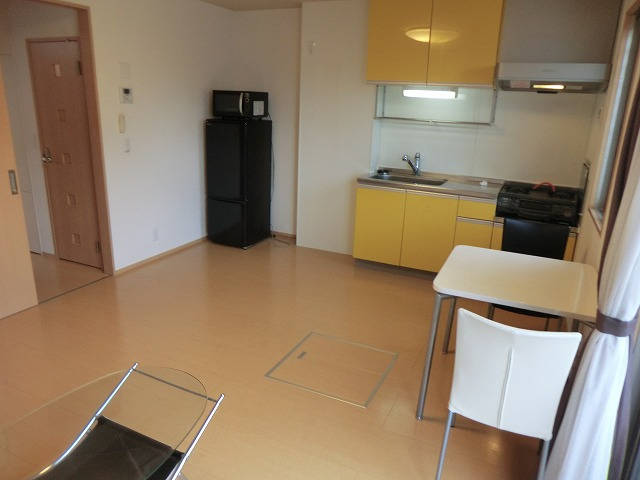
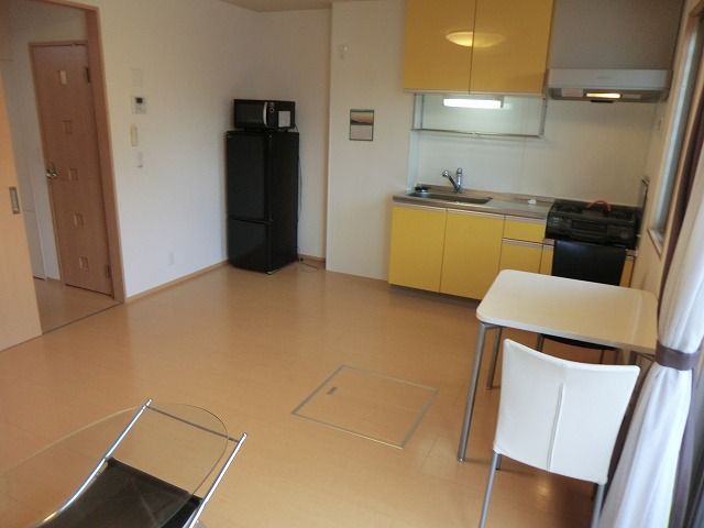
+ calendar [348,107,375,142]
